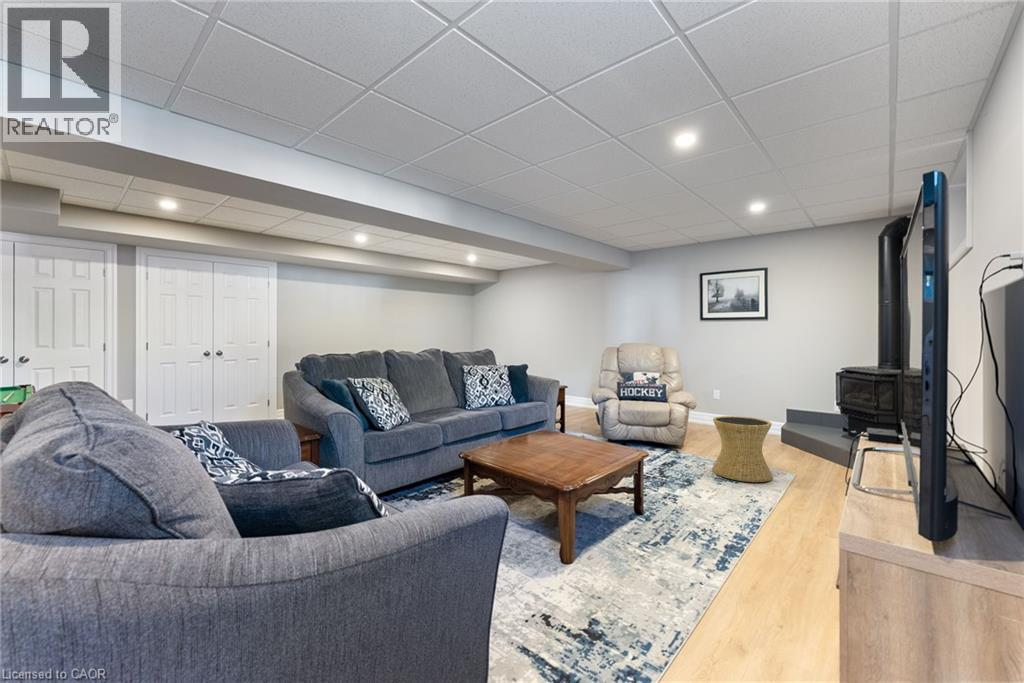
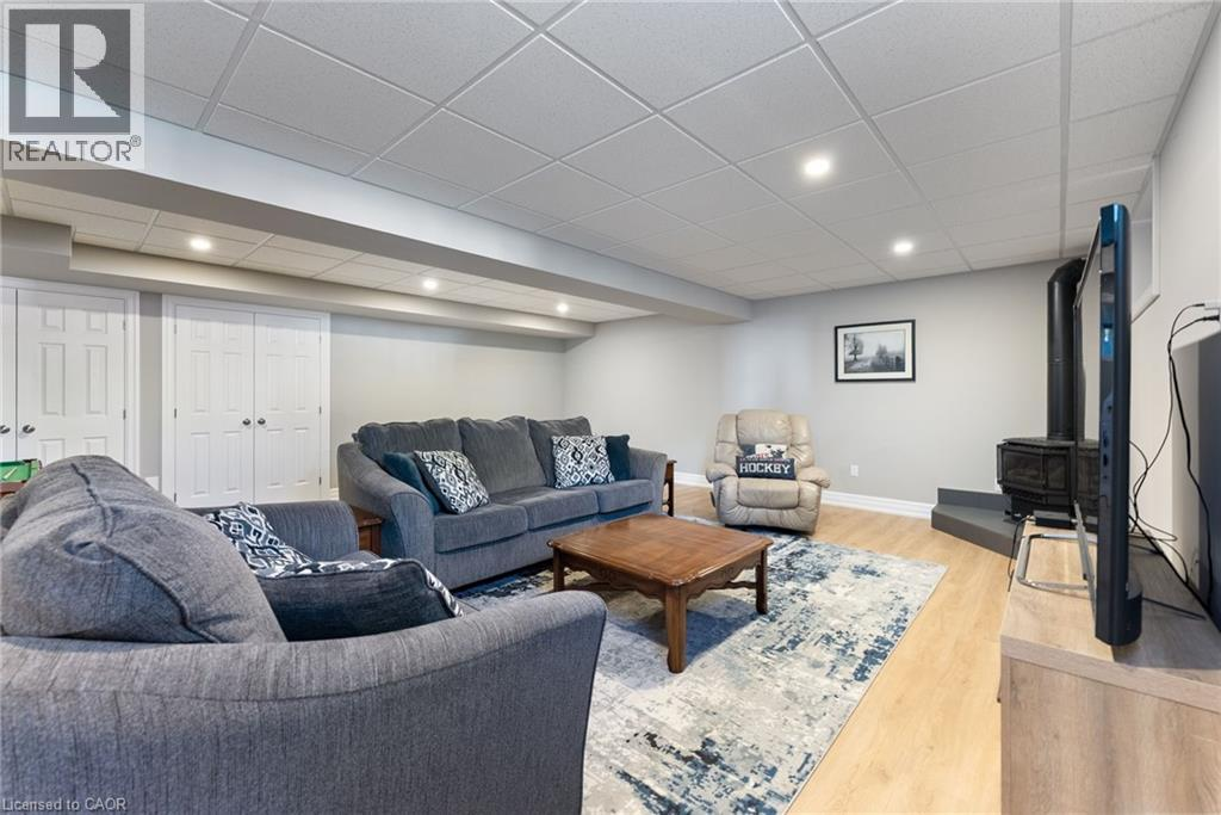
- side table [711,415,774,483]
